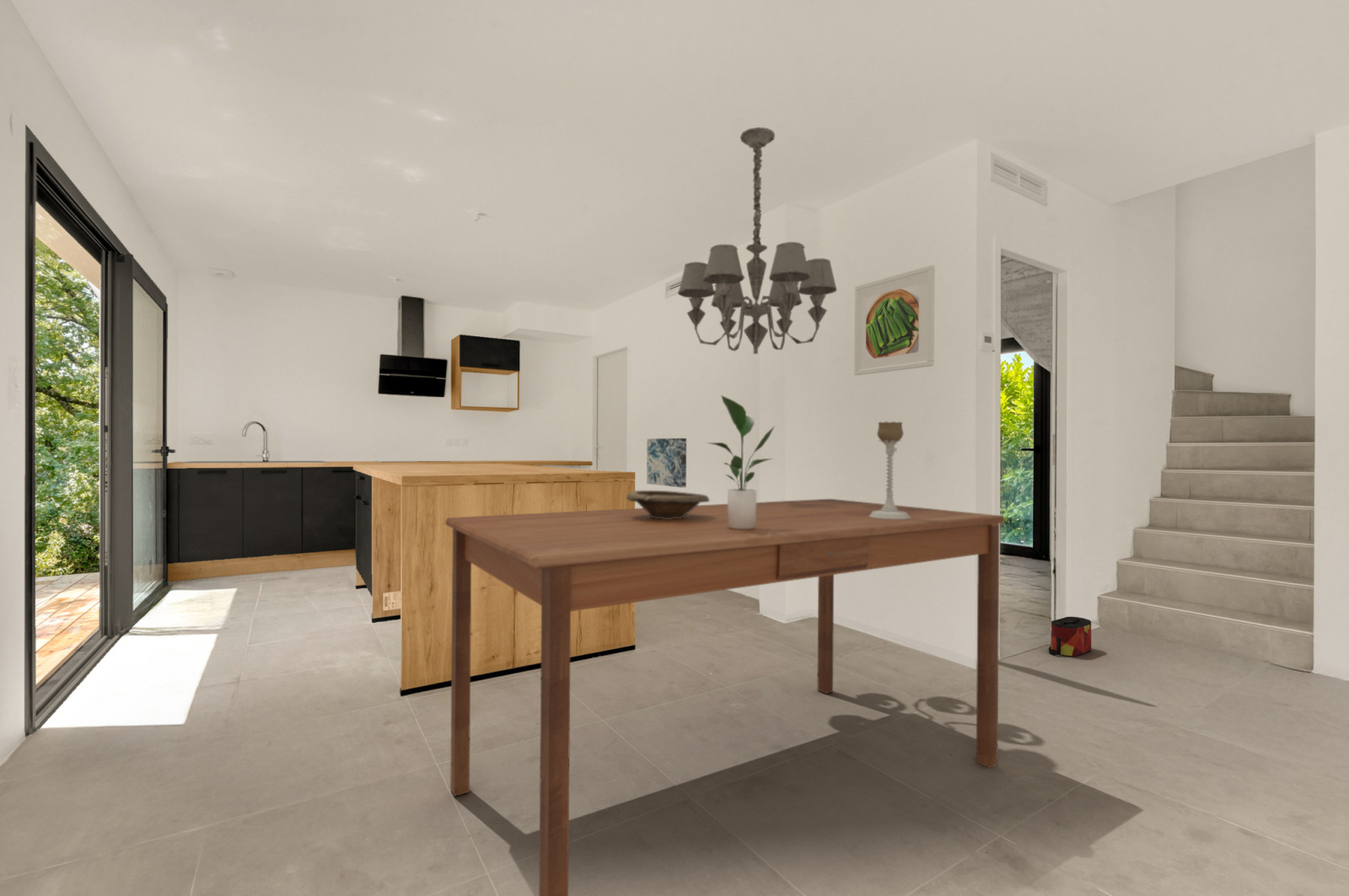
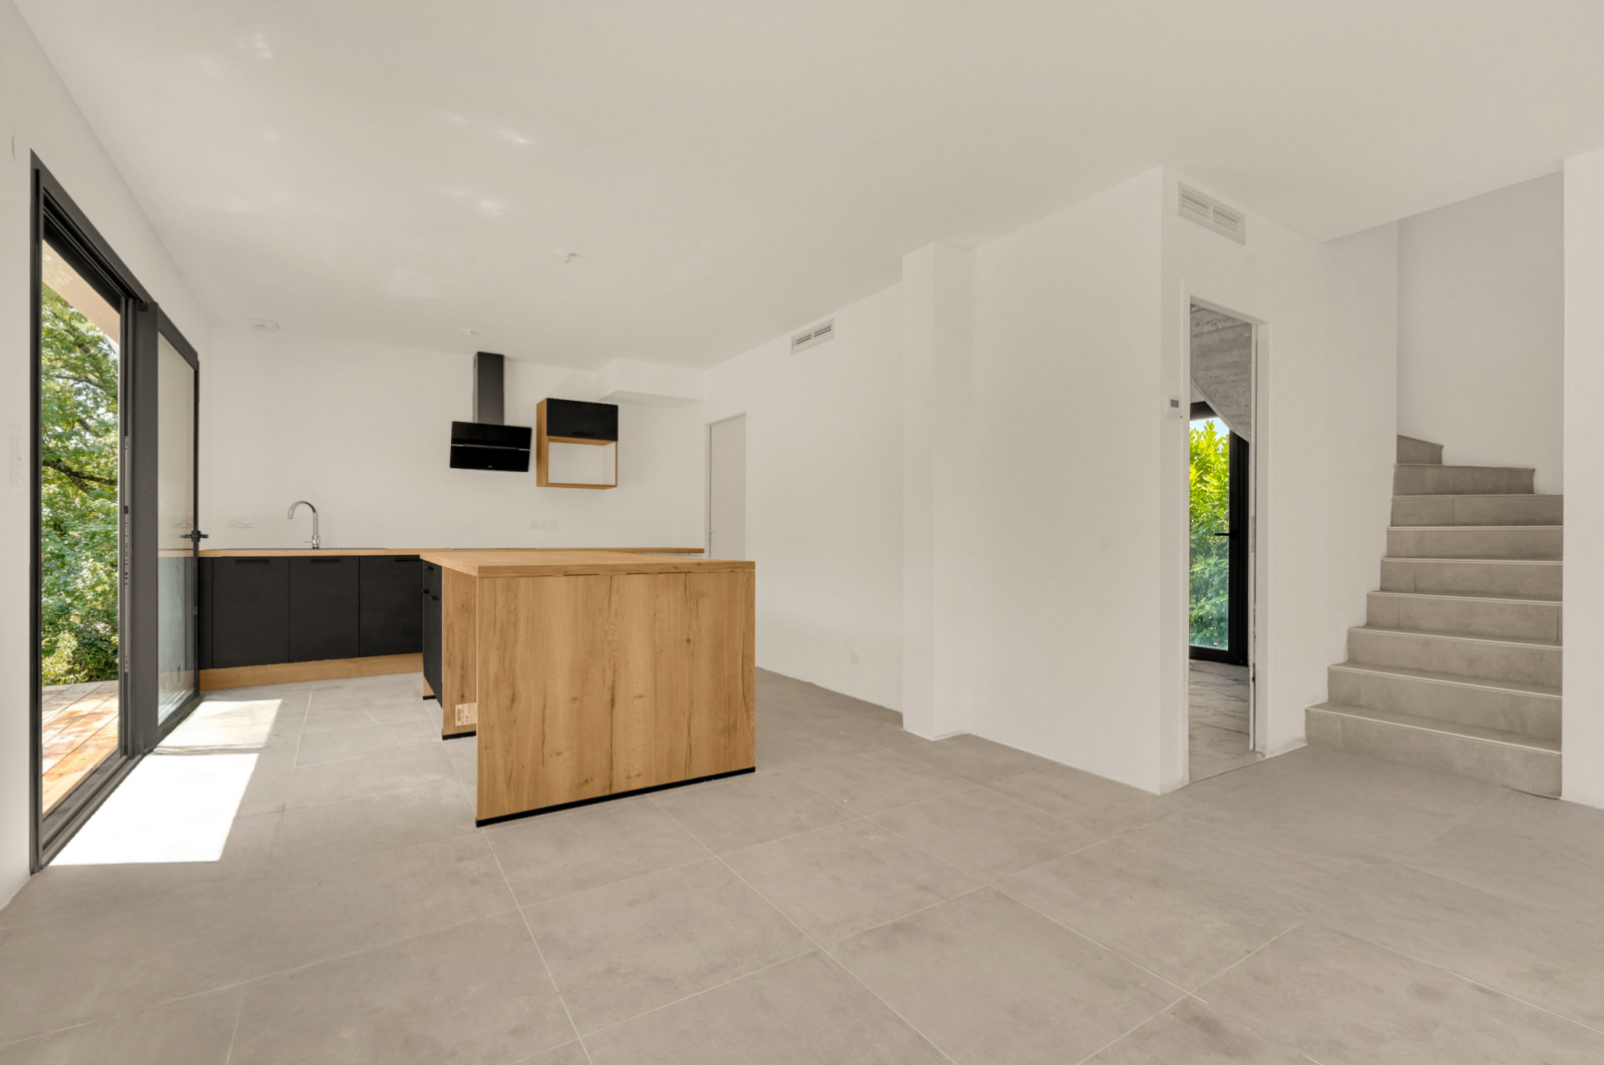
- dining table [444,498,1005,896]
- potted plant [705,394,776,530]
- bowl [626,490,711,519]
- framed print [853,264,936,376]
- candle holder [869,421,910,519]
- chandelier [677,126,838,355]
- wall art [646,437,687,488]
- bag [1048,616,1092,657]
